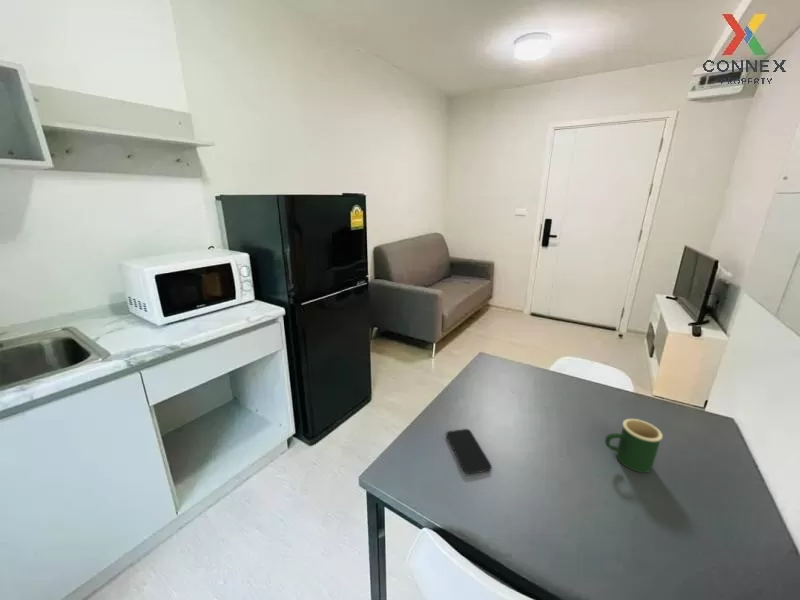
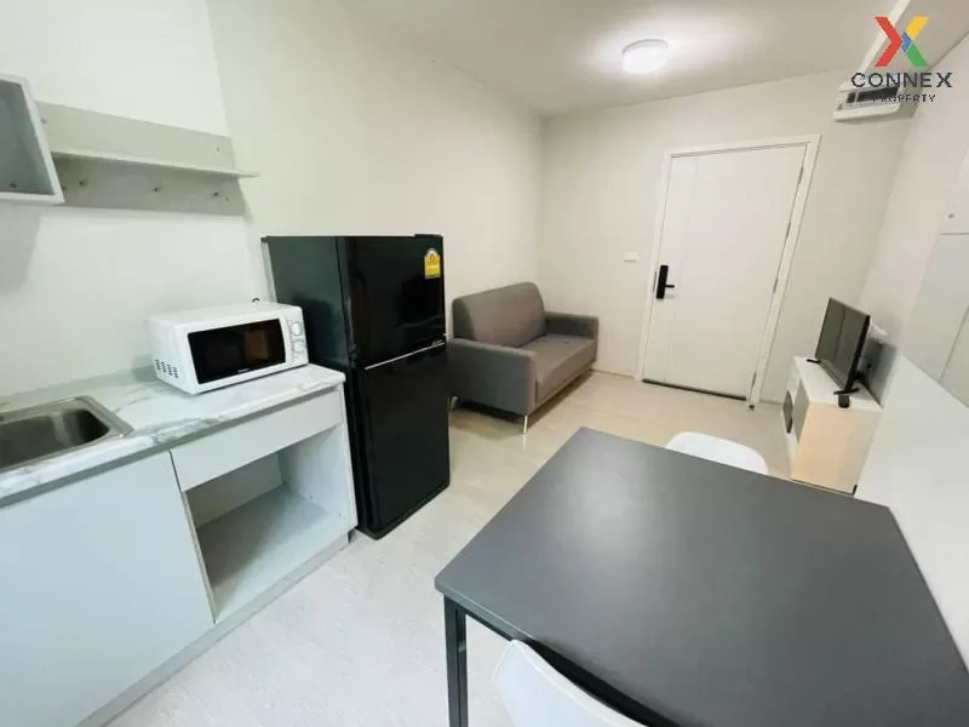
- smartphone [445,428,493,475]
- mug [604,418,664,474]
